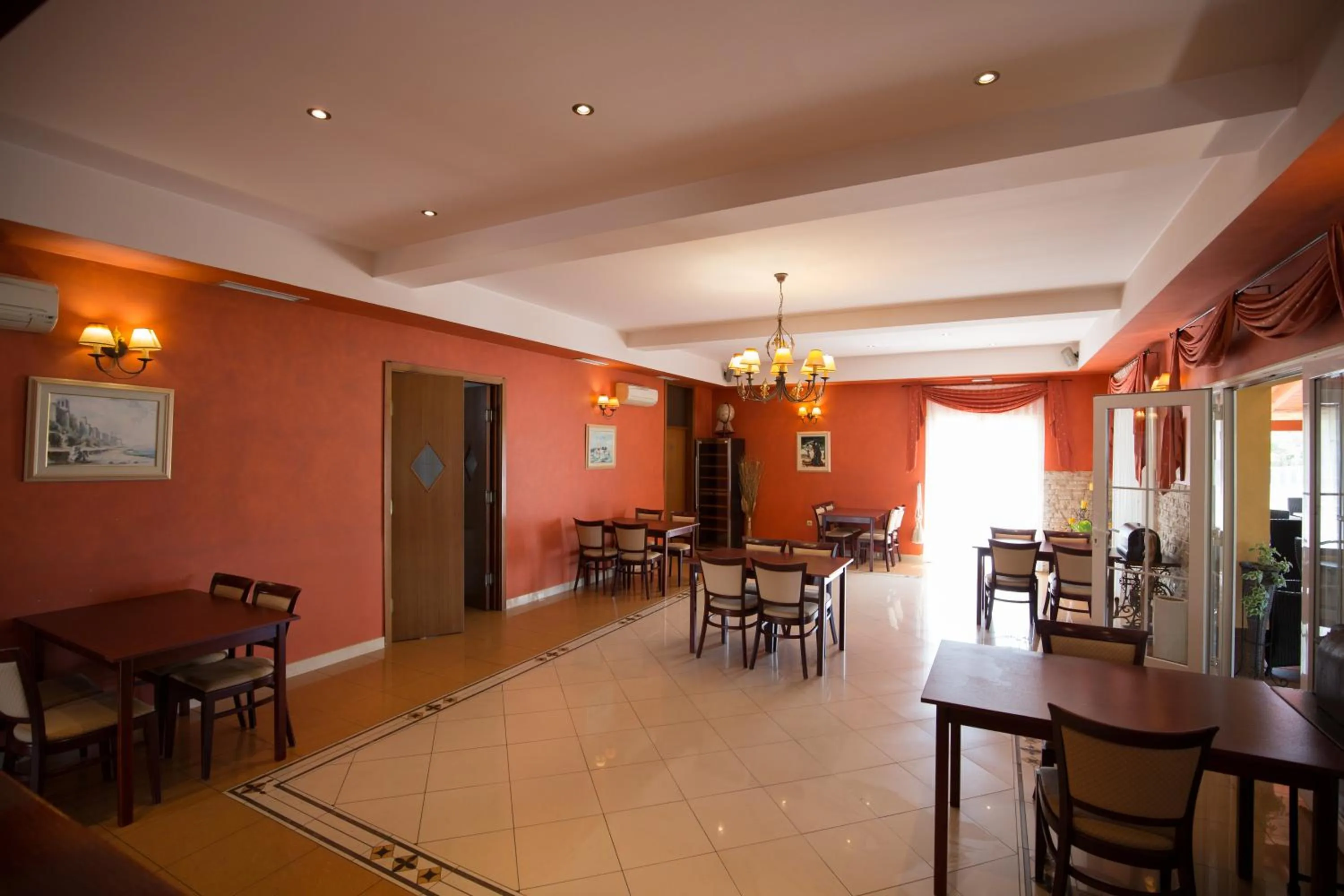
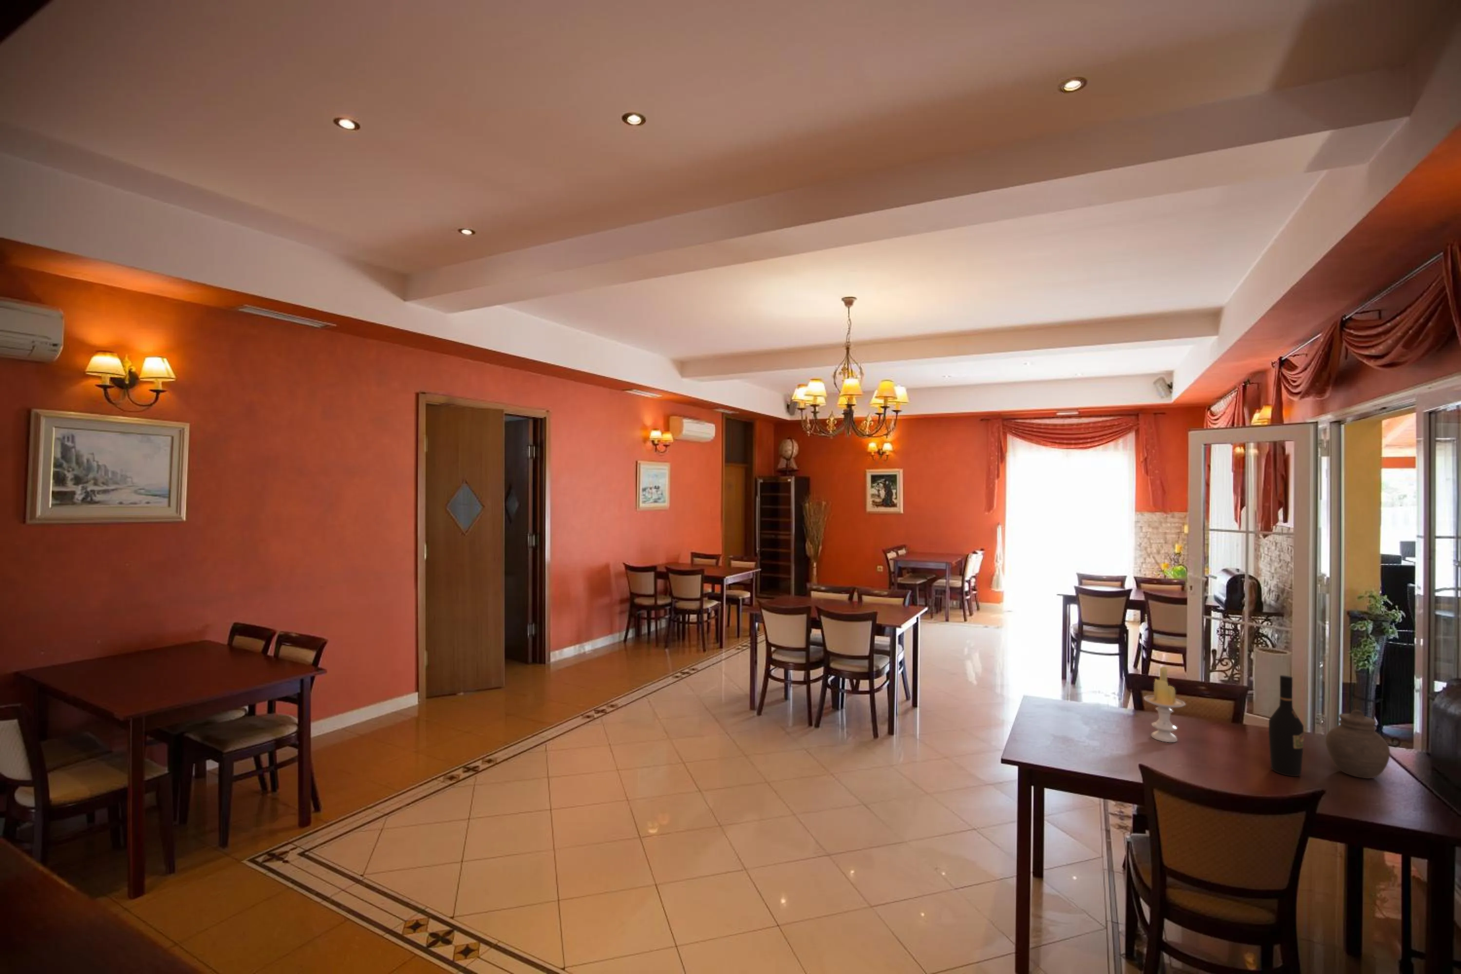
+ candle [1142,666,1186,742]
+ wine bottle [1269,674,1304,777]
+ jar [1325,710,1390,778]
